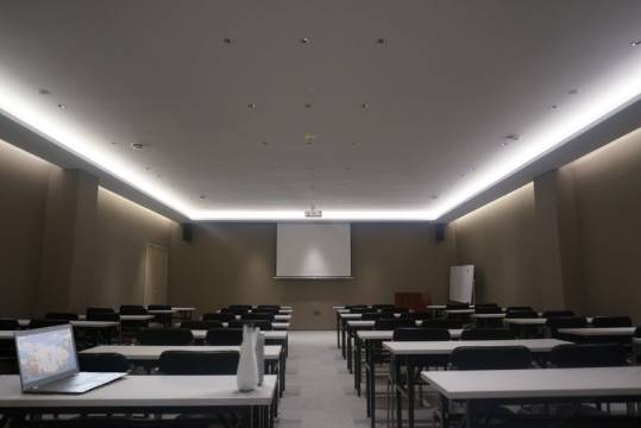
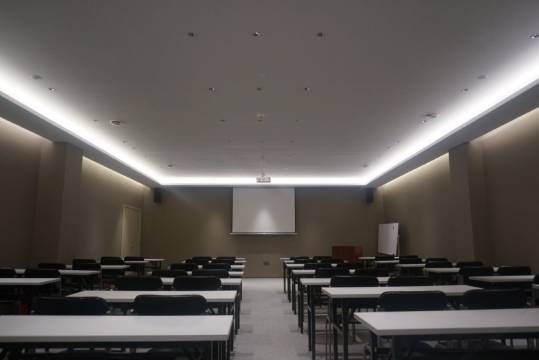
- laptop [12,323,130,396]
- water bottle [235,321,265,392]
